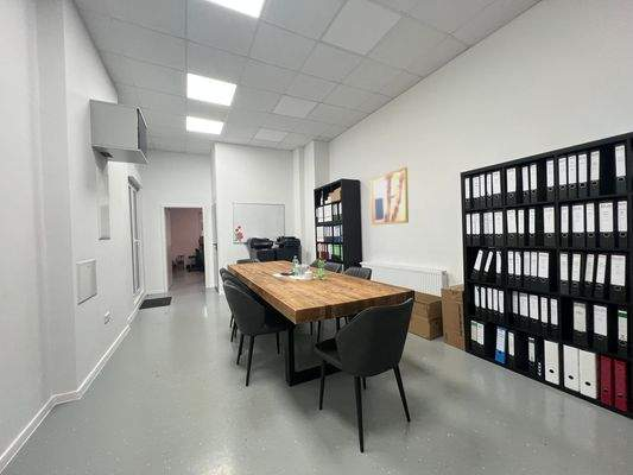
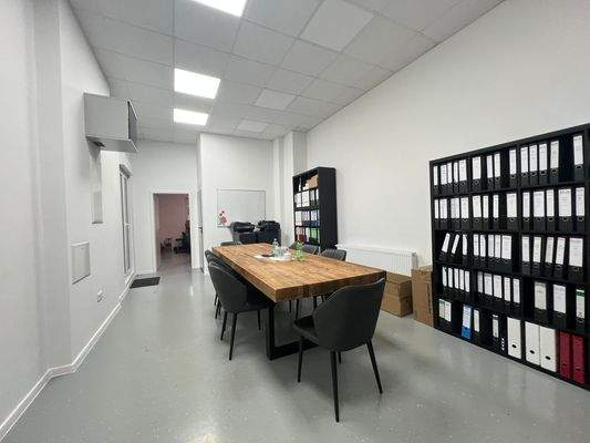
- wall art [369,166,410,226]
